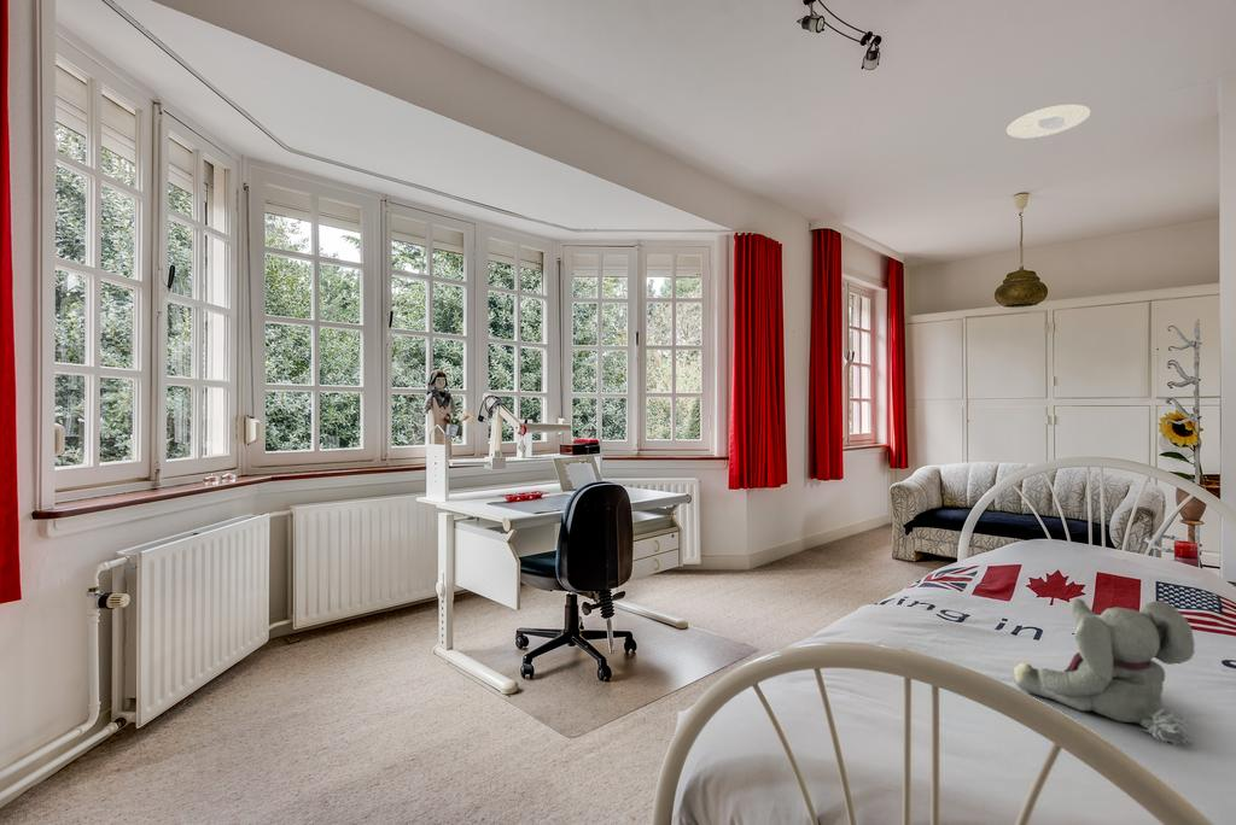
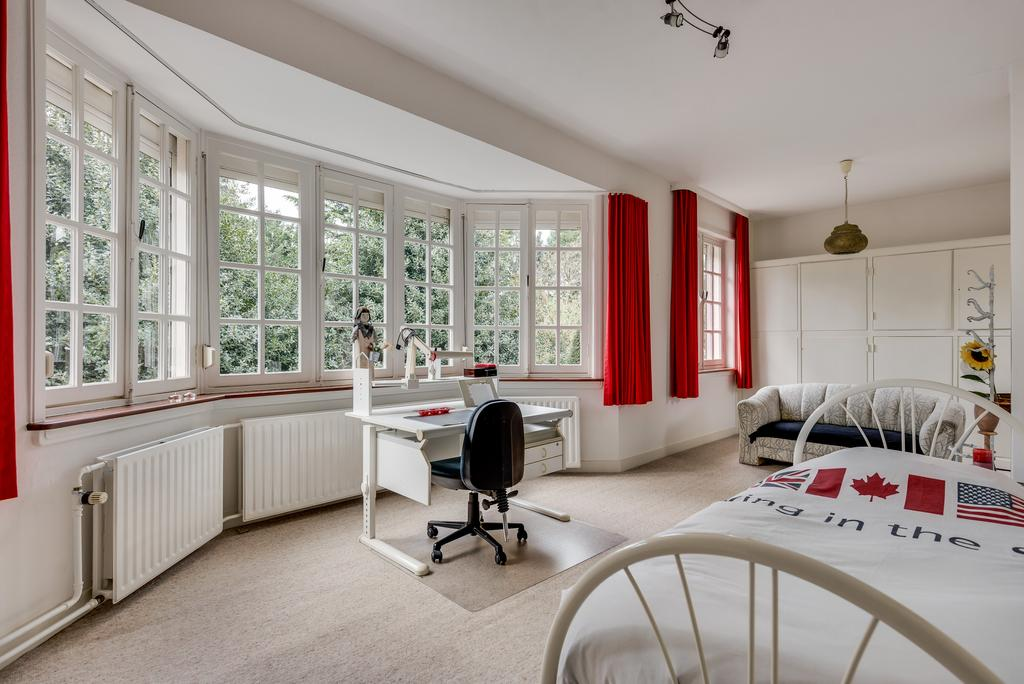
- plush elephant [1011,597,1196,748]
- recessed light [1005,104,1091,139]
